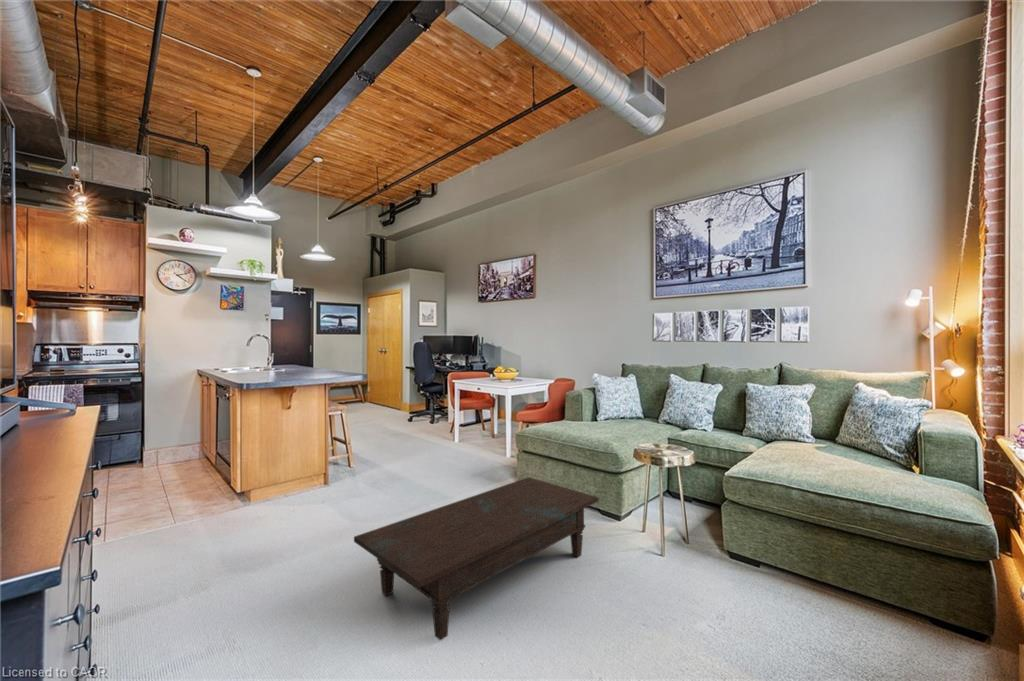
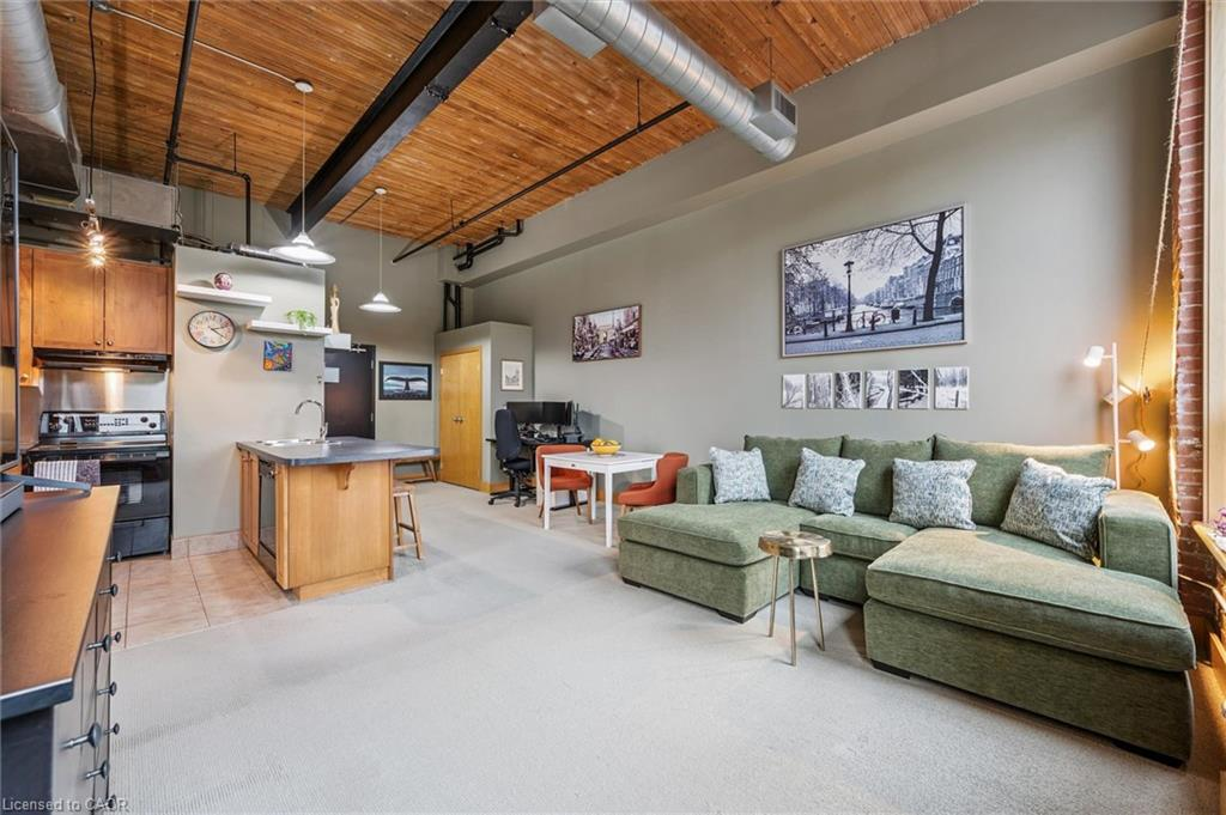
- coffee table [353,476,599,641]
